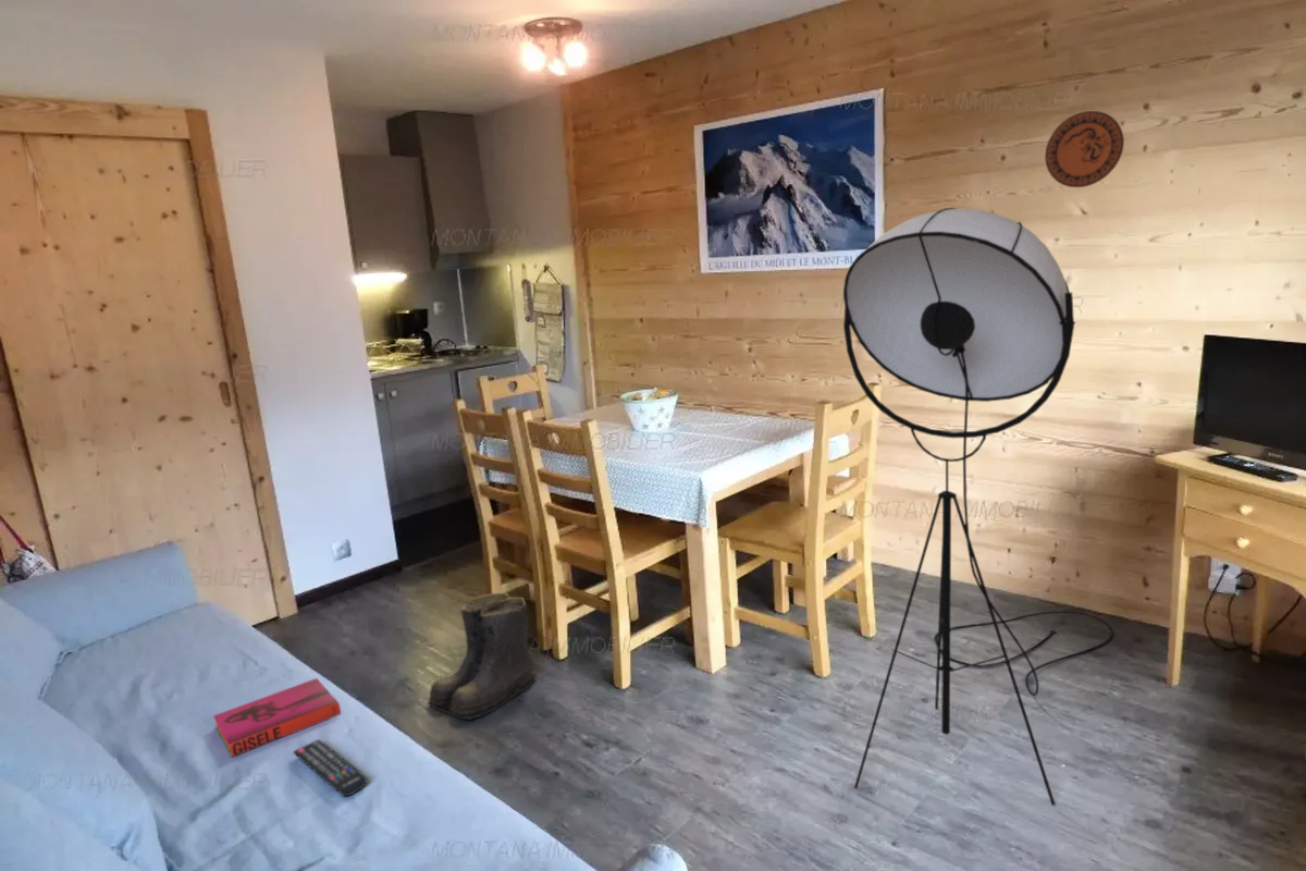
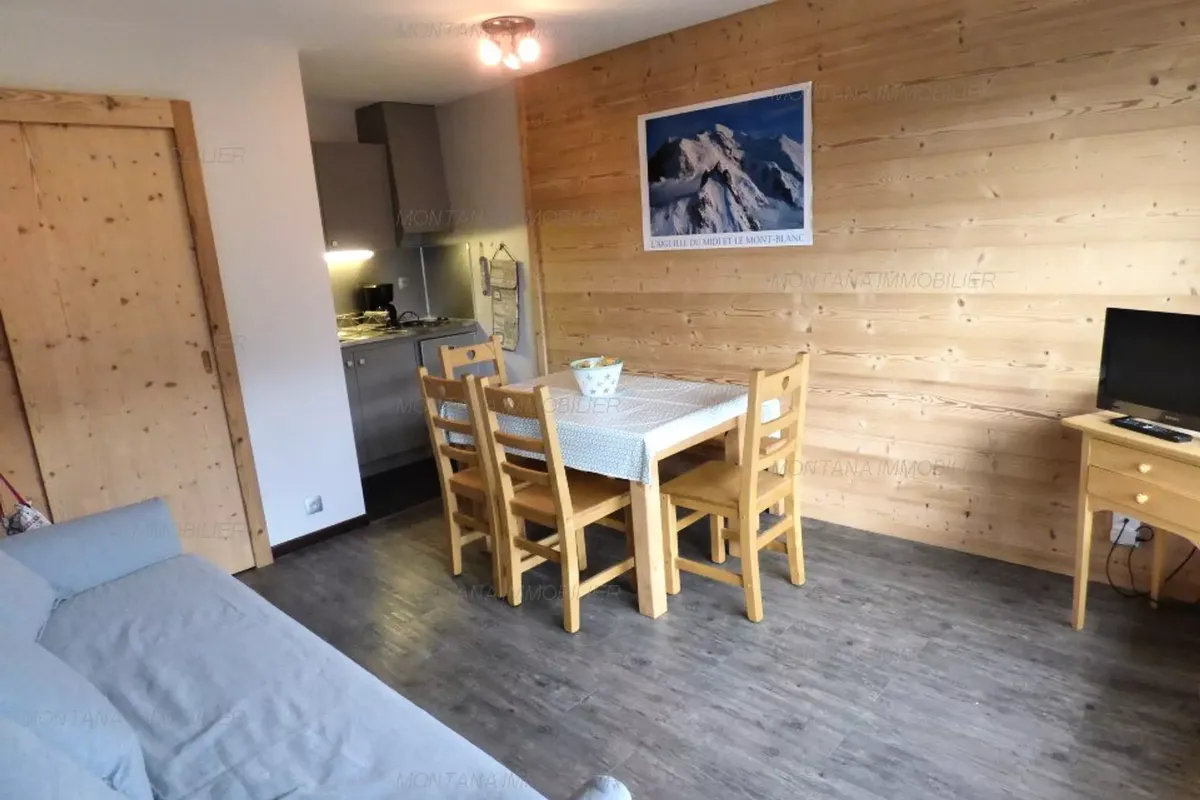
- boots [427,592,539,721]
- decorative plate [1044,110,1125,188]
- remote control [292,738,368,798]
- floor lamp [842,207,1114,807]
- hardback book [212,677,342,759]
